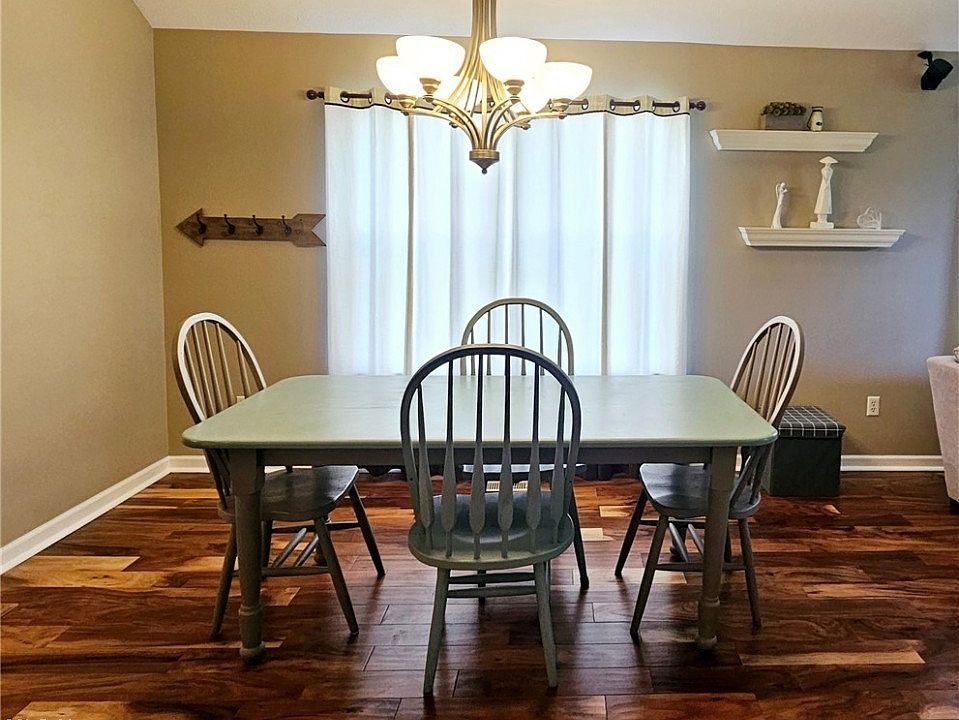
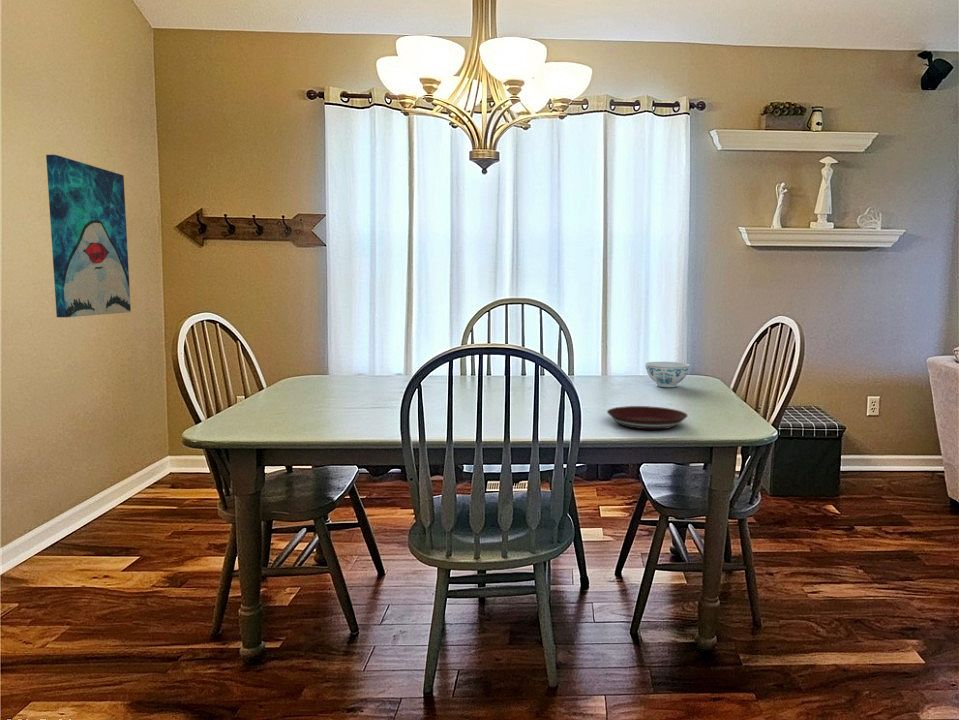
+ plate [606,405,689,430]
+ wall art [45,154,132,318]
+ chinaware [644,361,691,388]
